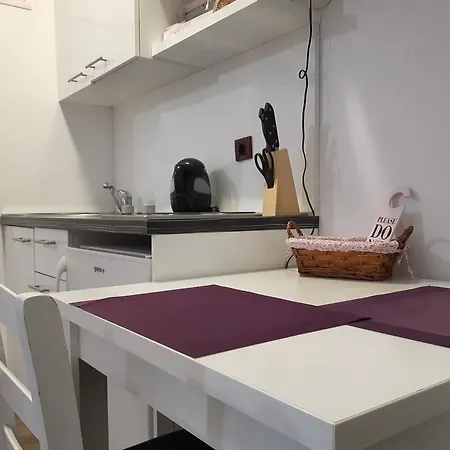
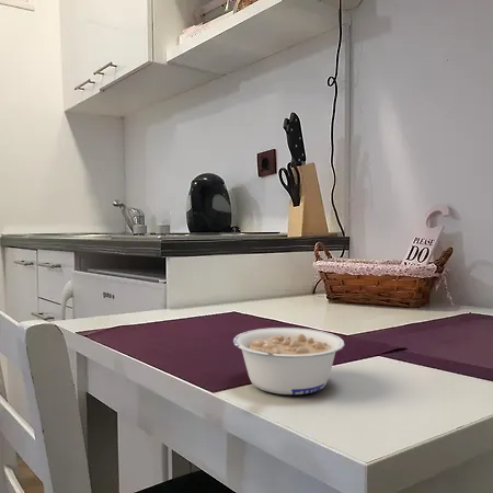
+ legume [232,326,345,395]
